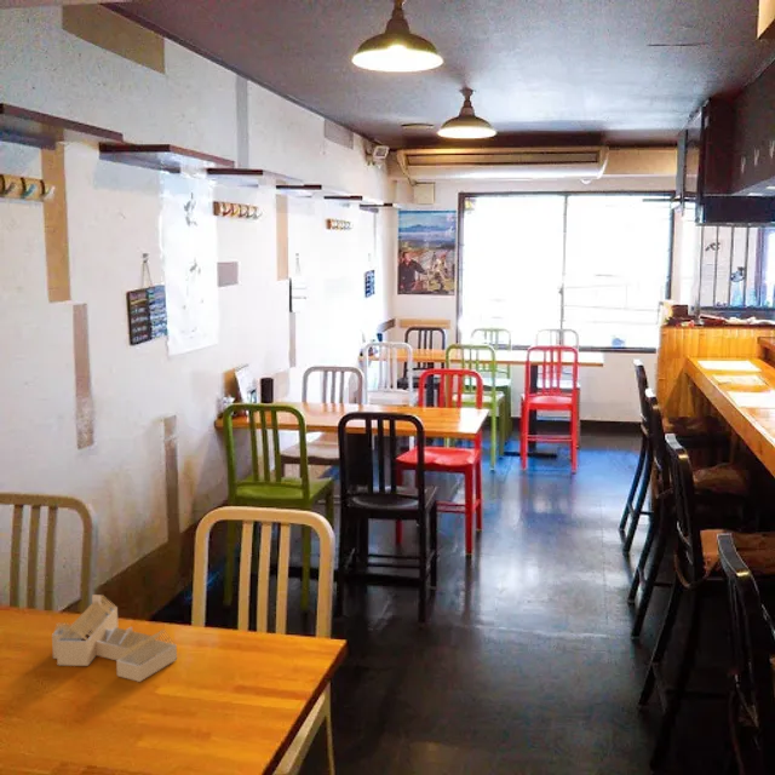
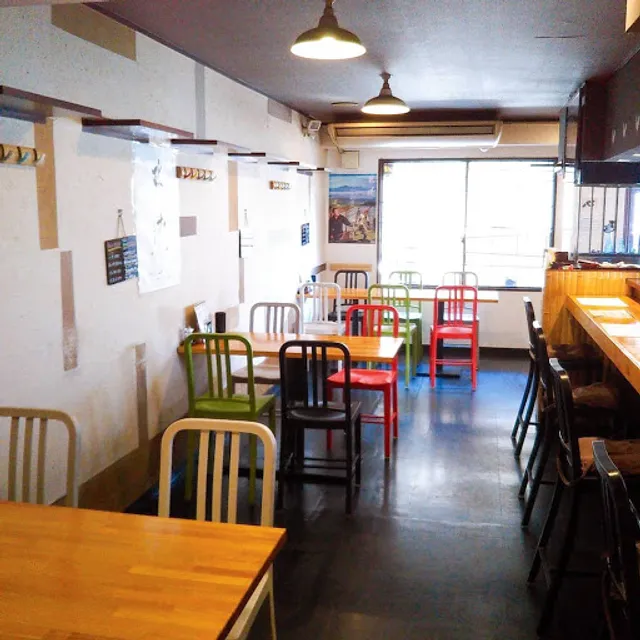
- house frame [51,593,178,683]
